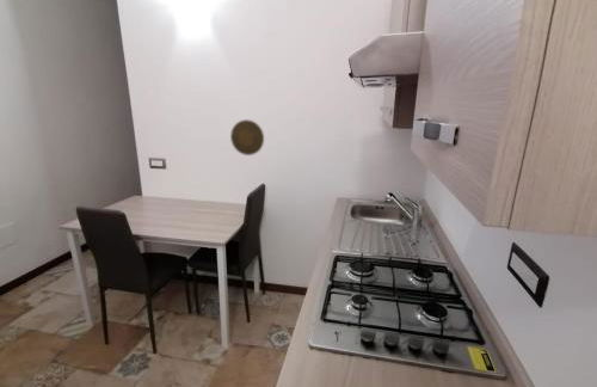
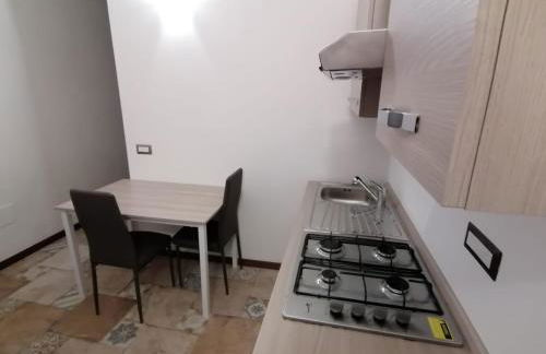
- decorative plate [229,118,265,156]
